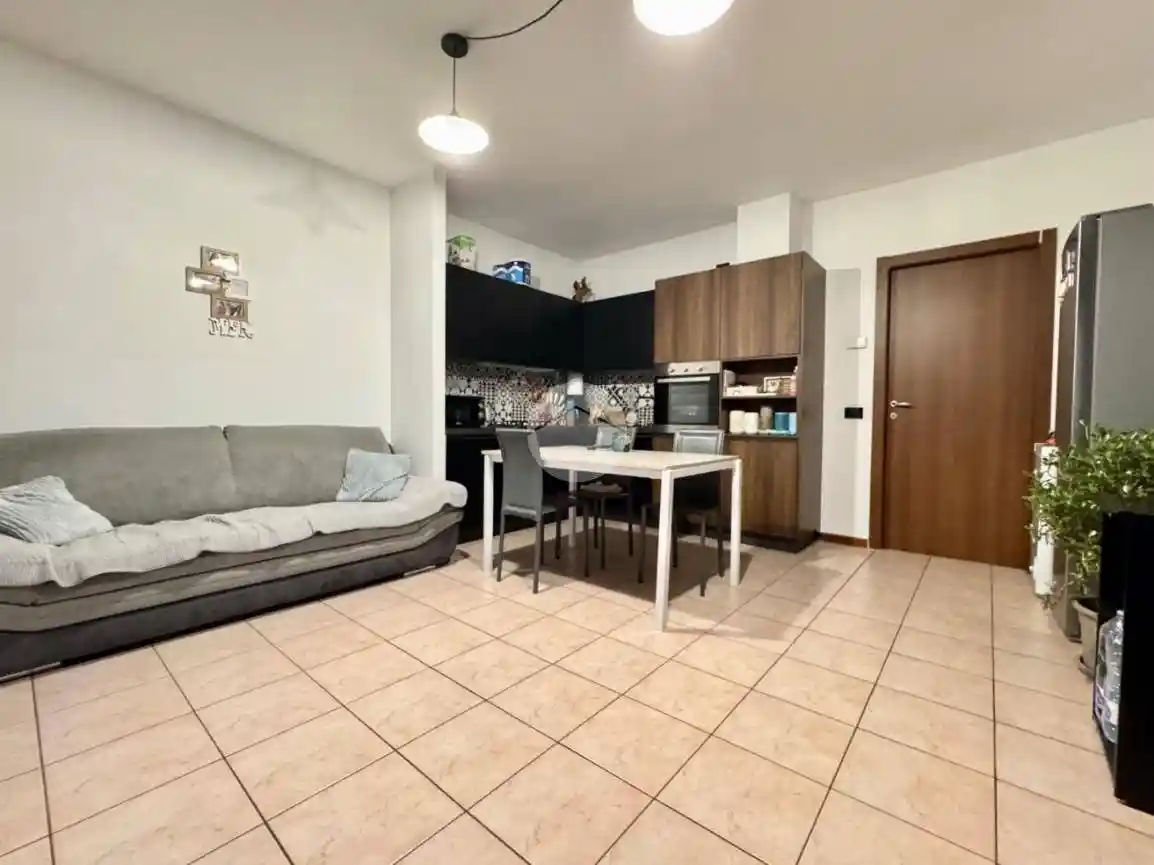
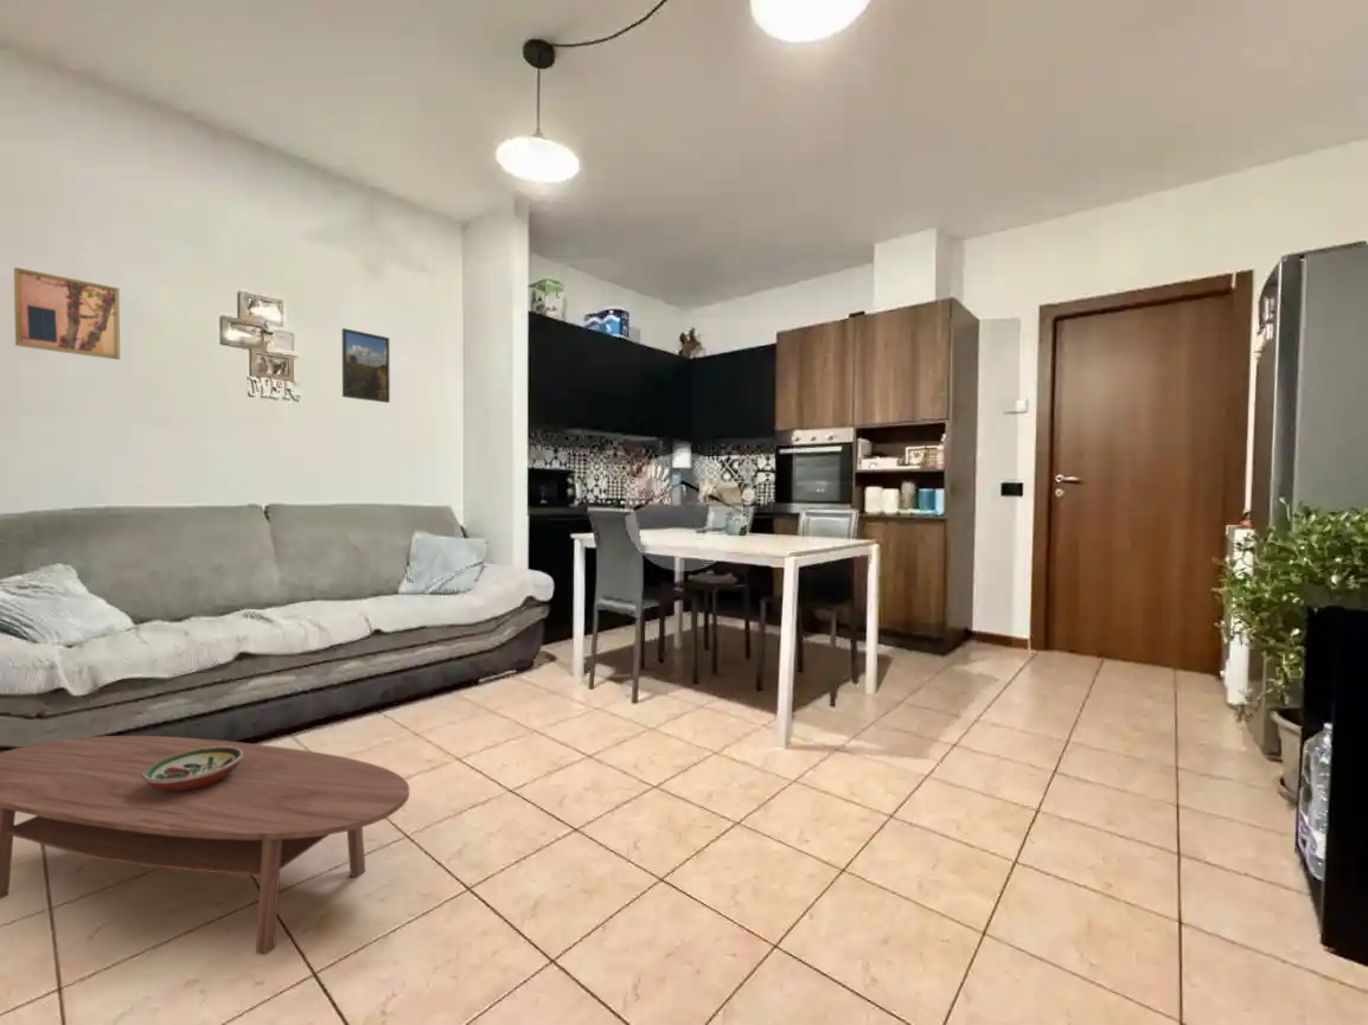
+ decorative bowl [141,747,243,792]
+ coffee table [0,735,410,956]
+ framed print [341,327,391,404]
+ wall art [13,267,121,361]
